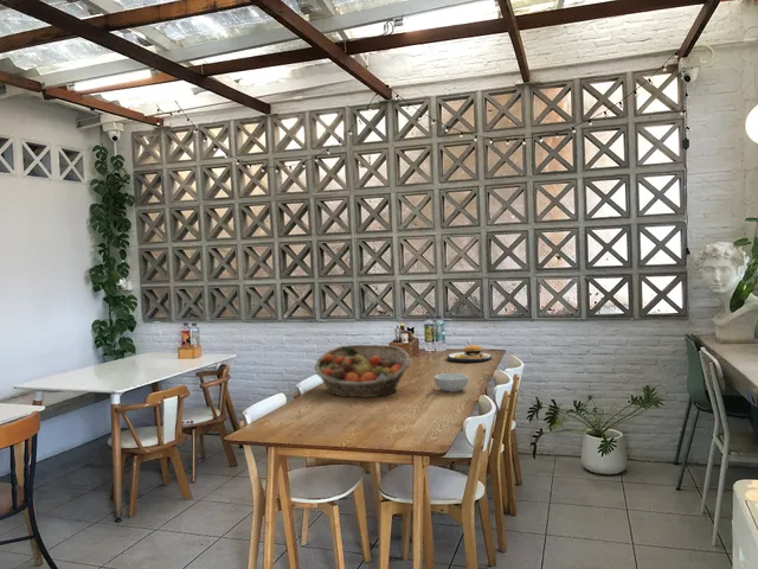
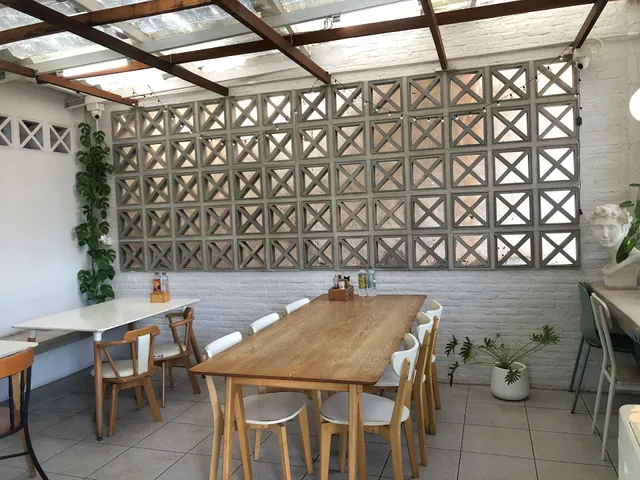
- fruit basket [313,344,412,398]
- plate [447,335,493,364]
- cereal bowl [433,372,470,394]
